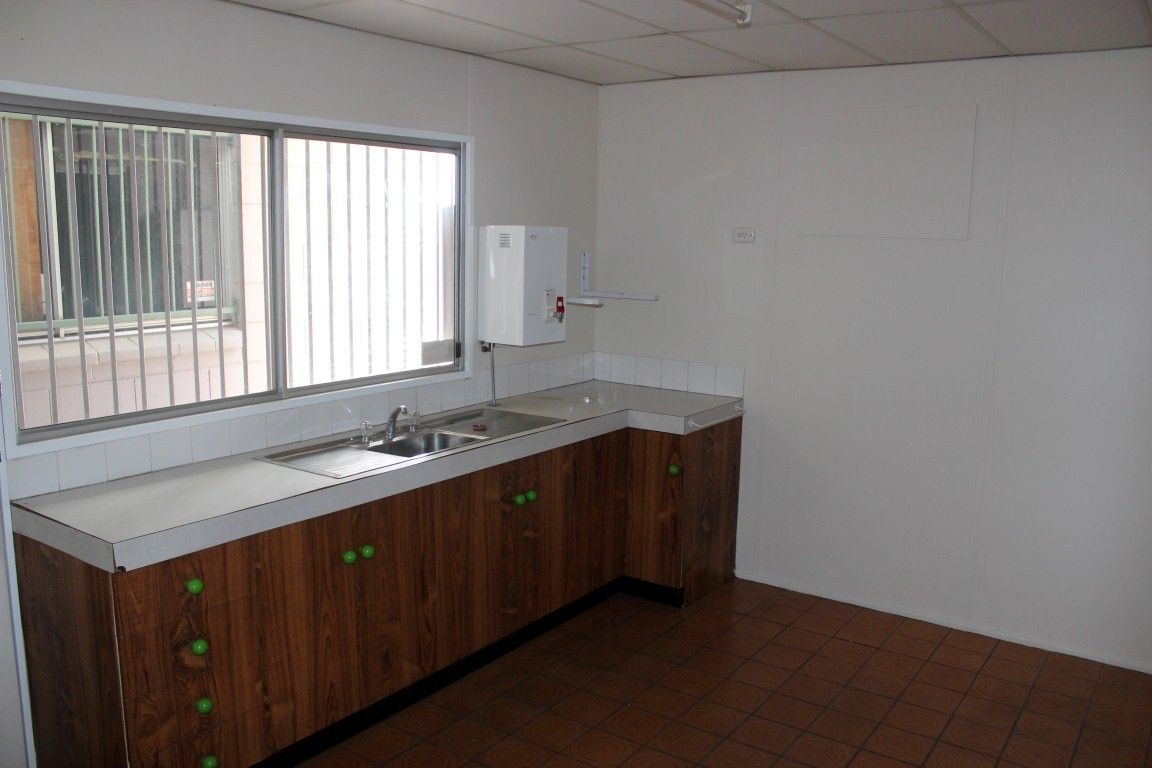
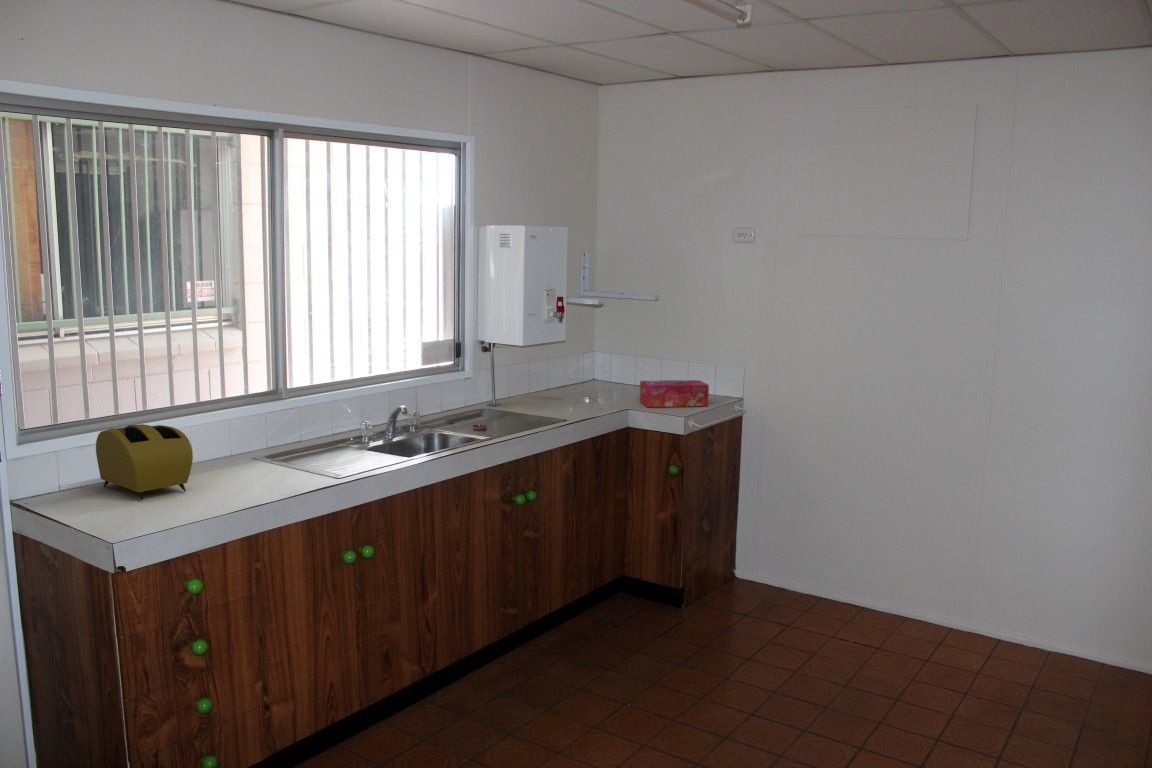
+ toaster [95,423,194,501]
+ tissue box [639,379,710,408]
